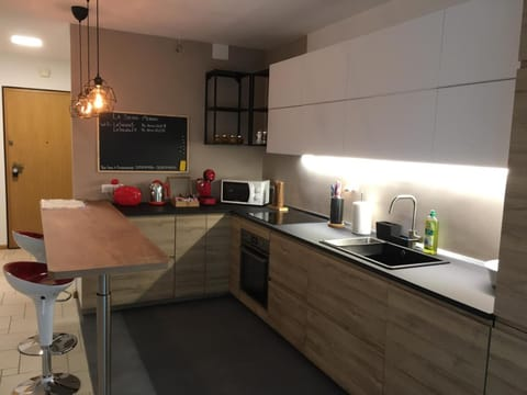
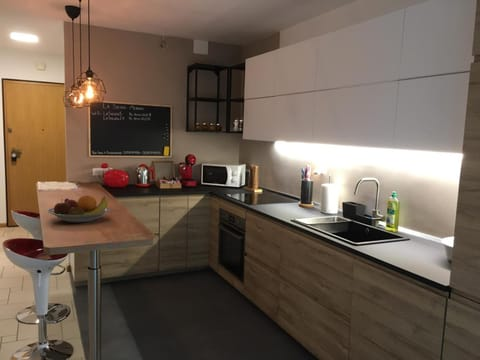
+ fruit bowl [46,195,111,224]
